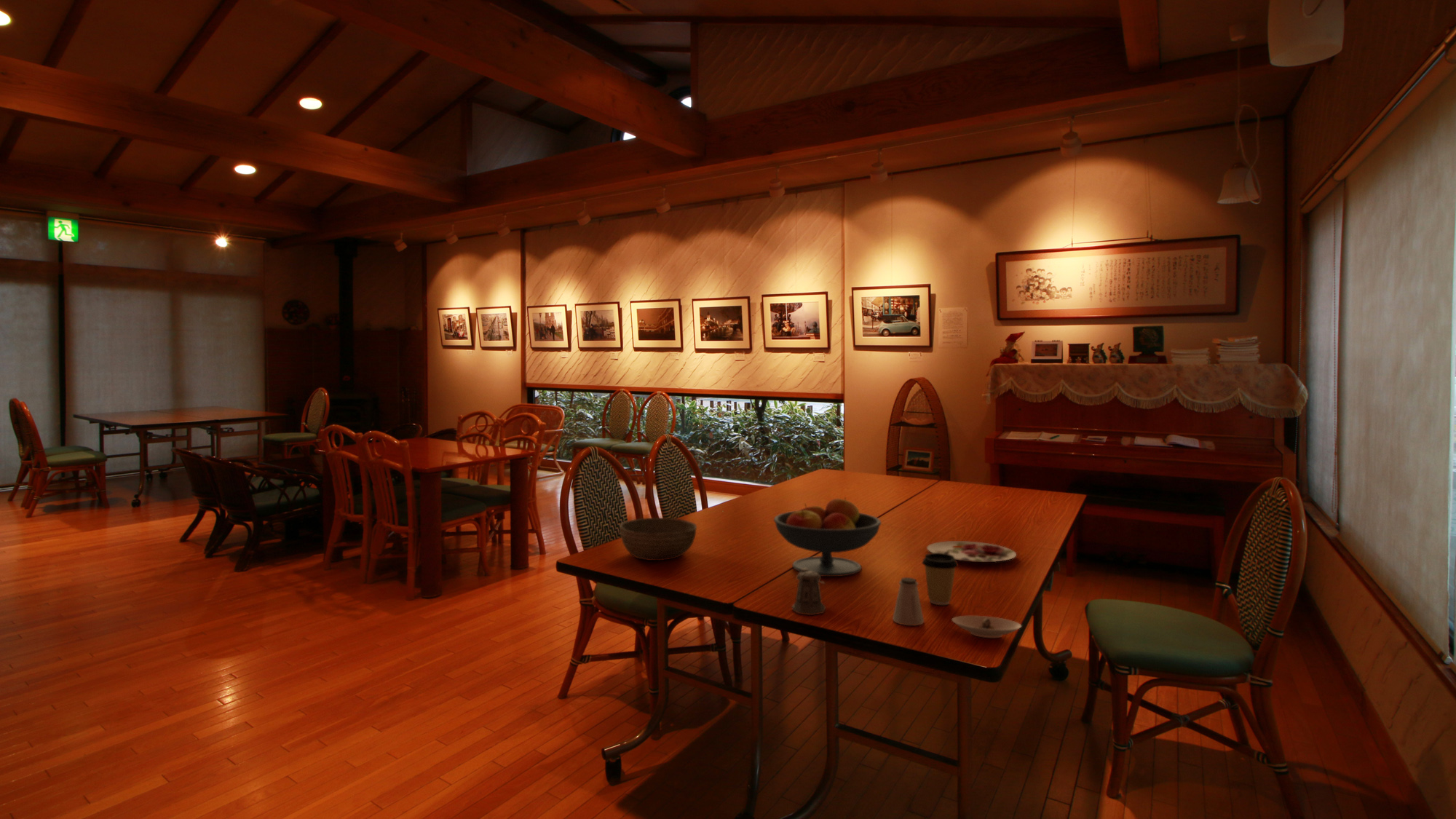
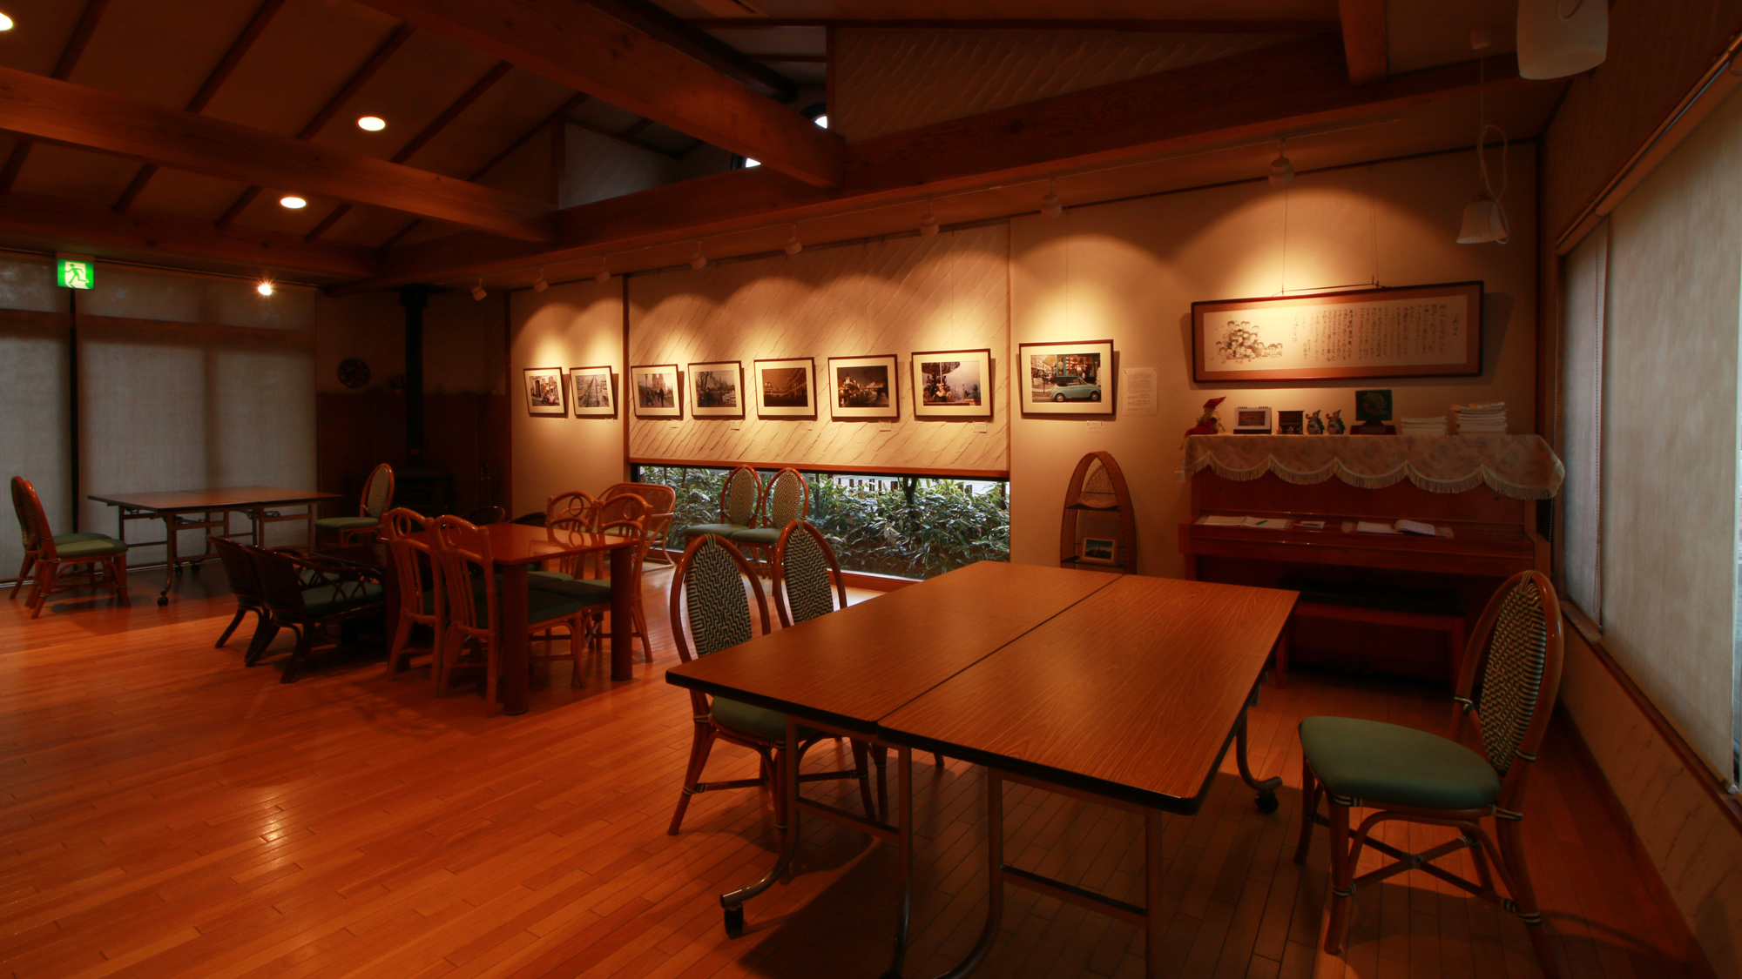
- plate [926,540,1017,563]
- coffee cup [921,553,959,606]
- pepper shaker [791,568,826,616]
- saucer [951,615,1022,638]
- fruit bowl [773,496,882,577]
- bowl [619,517,697,561]
- saltshaker [892,577,925,626]
